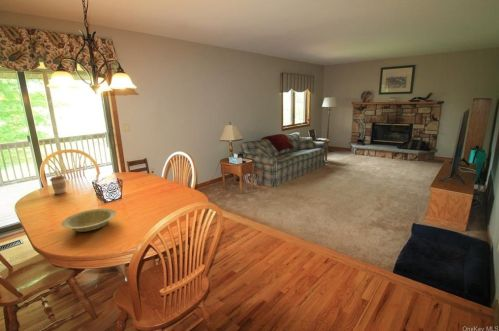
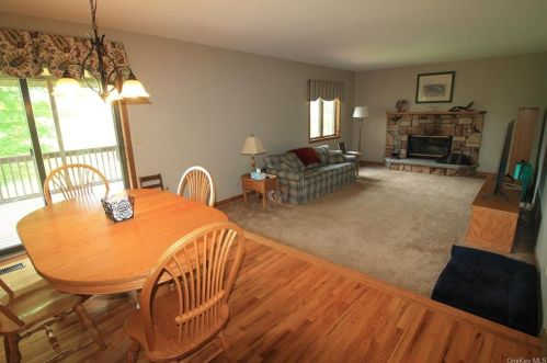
- bowl [60,208,117,233]
- coffee cup [49,174,67,195]
